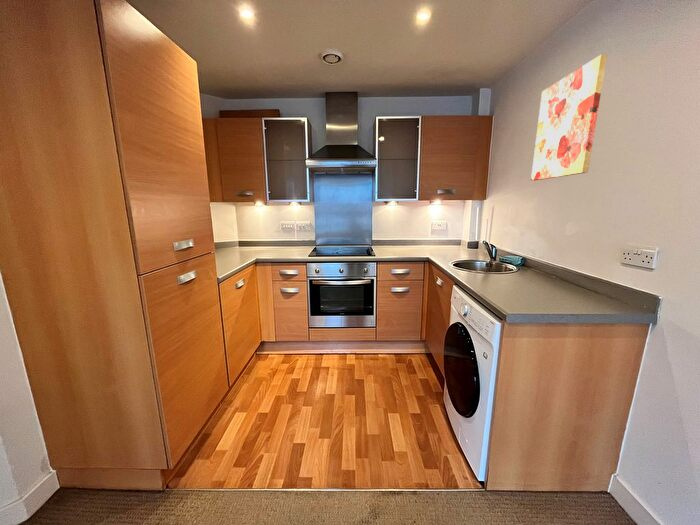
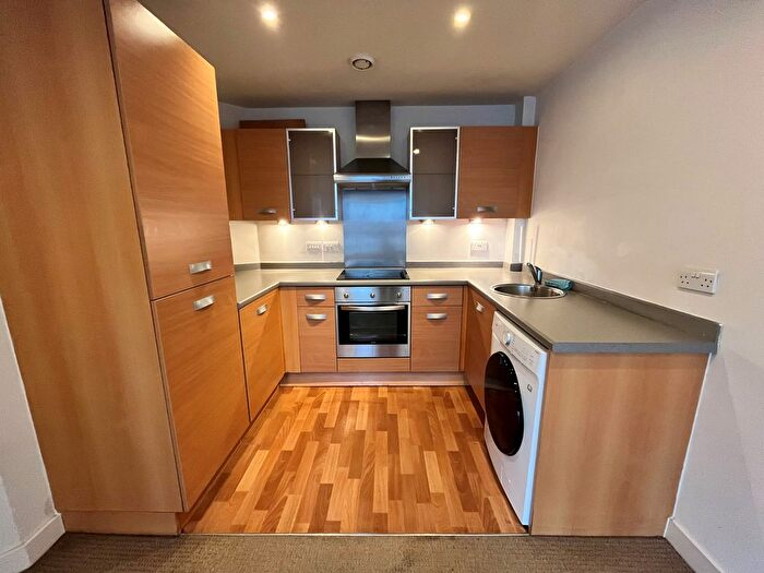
- wall art [530,53,608,182]
